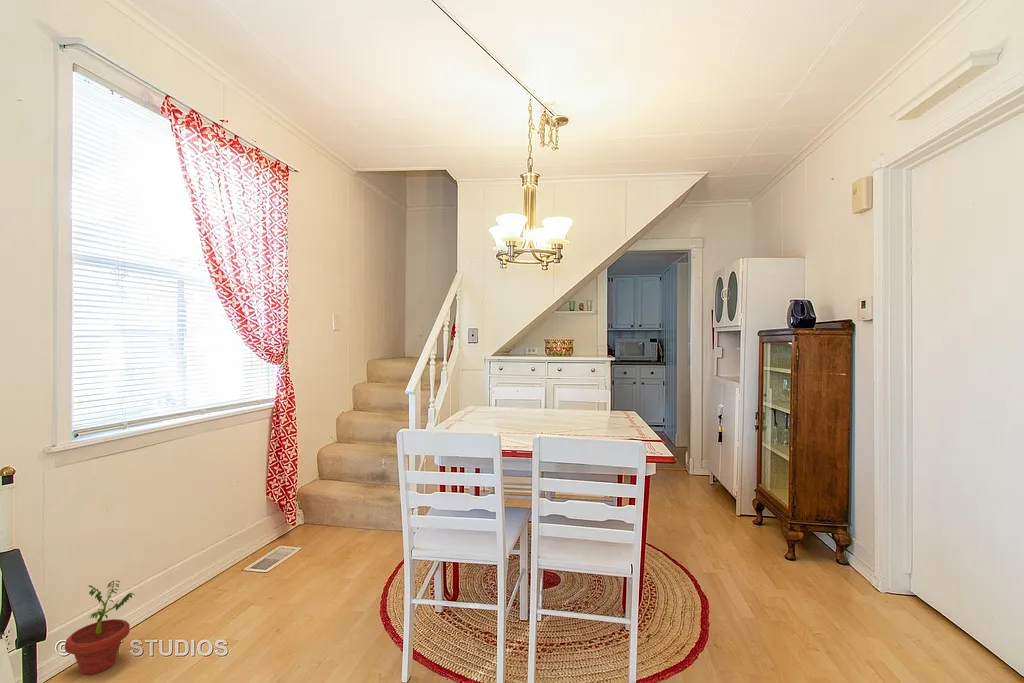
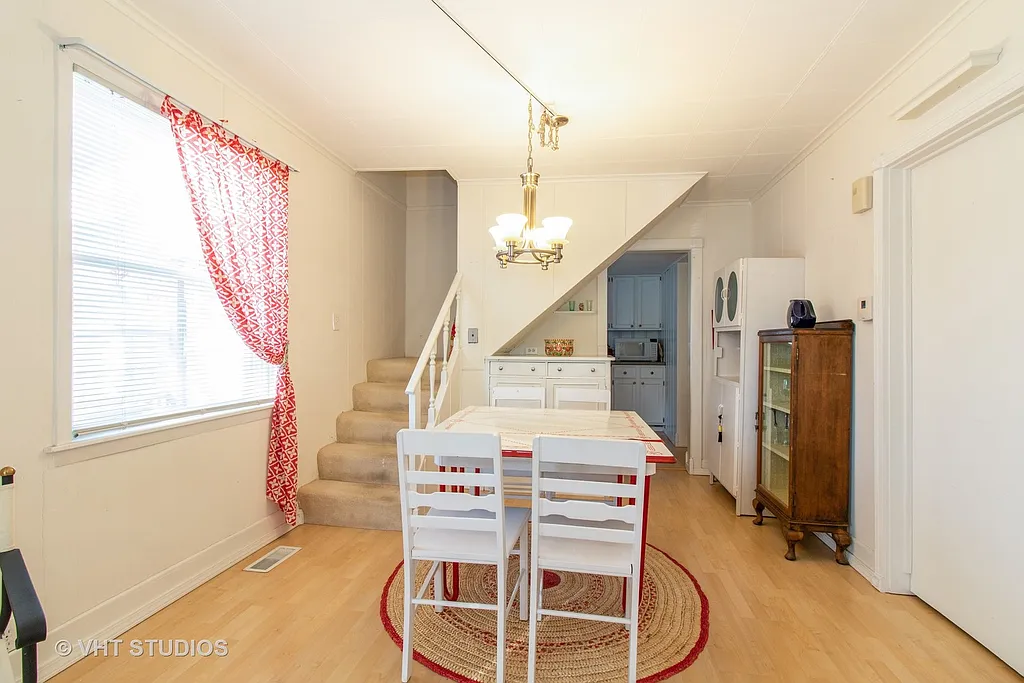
- potted plant [64,580,136,676]
